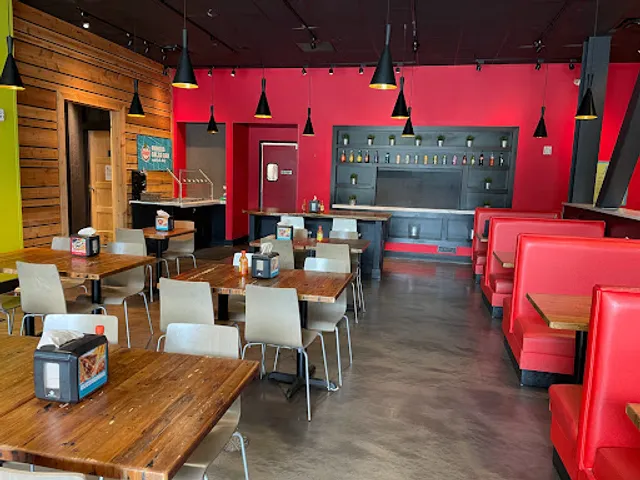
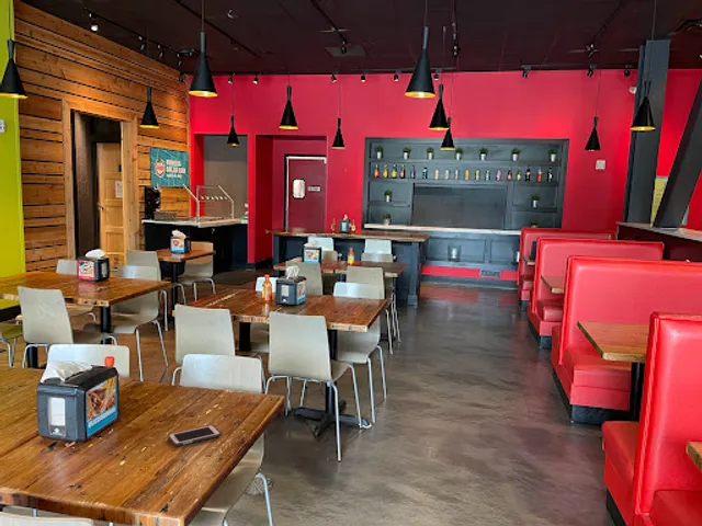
+ cell phone [167,424,222,447]
